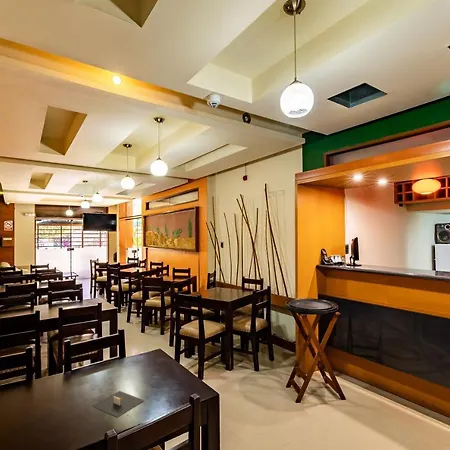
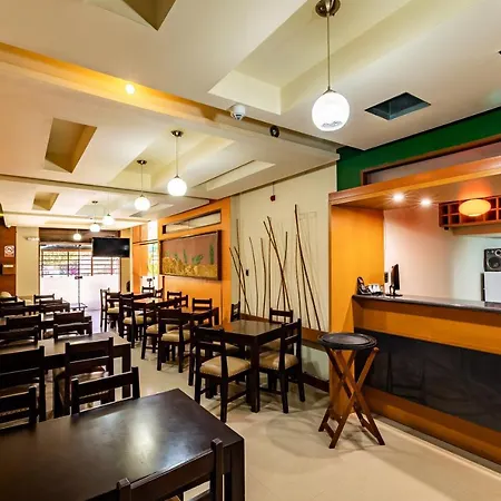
- napkin holder [92,390,145,418]
